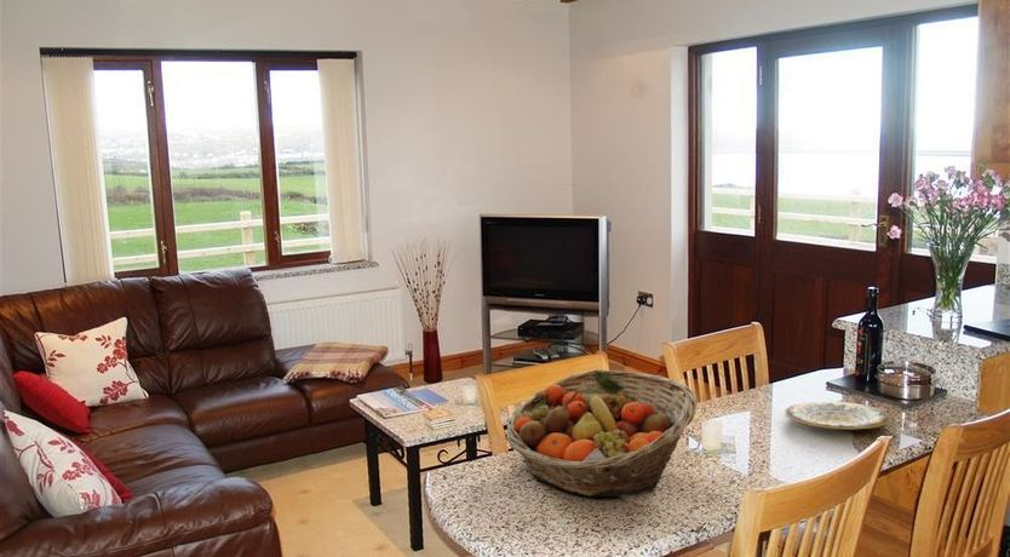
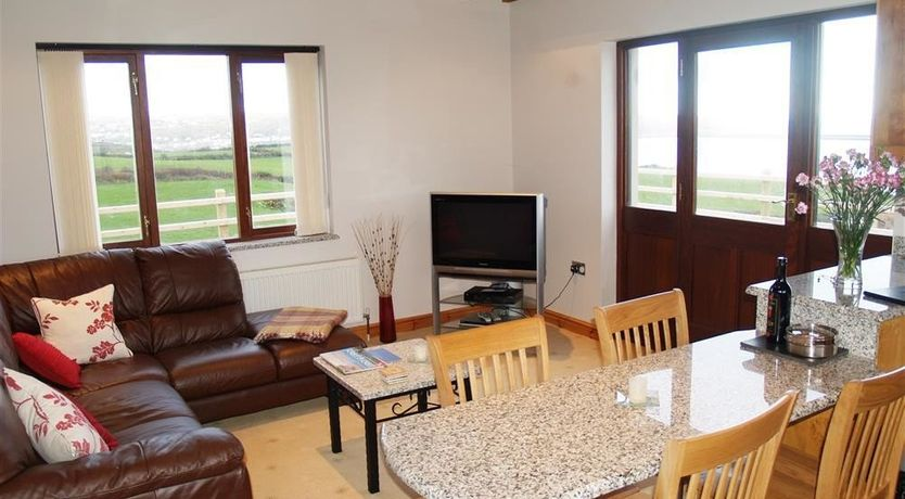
- fruit basket [505,368,699,498]
- plate [784,400,891,431]
